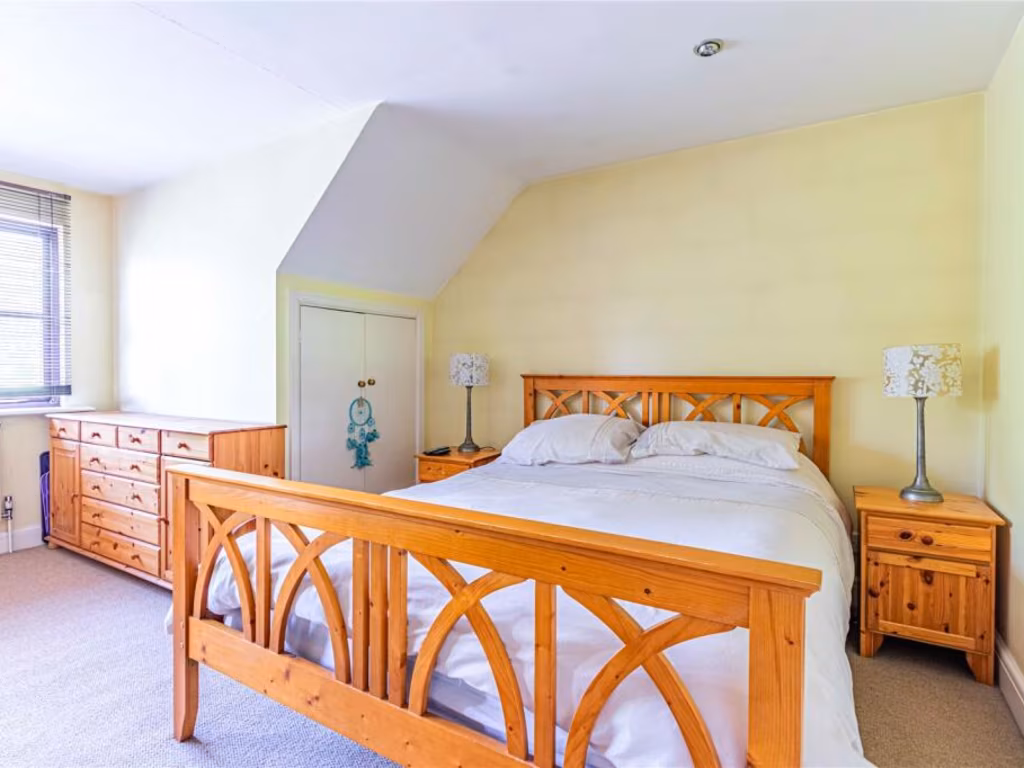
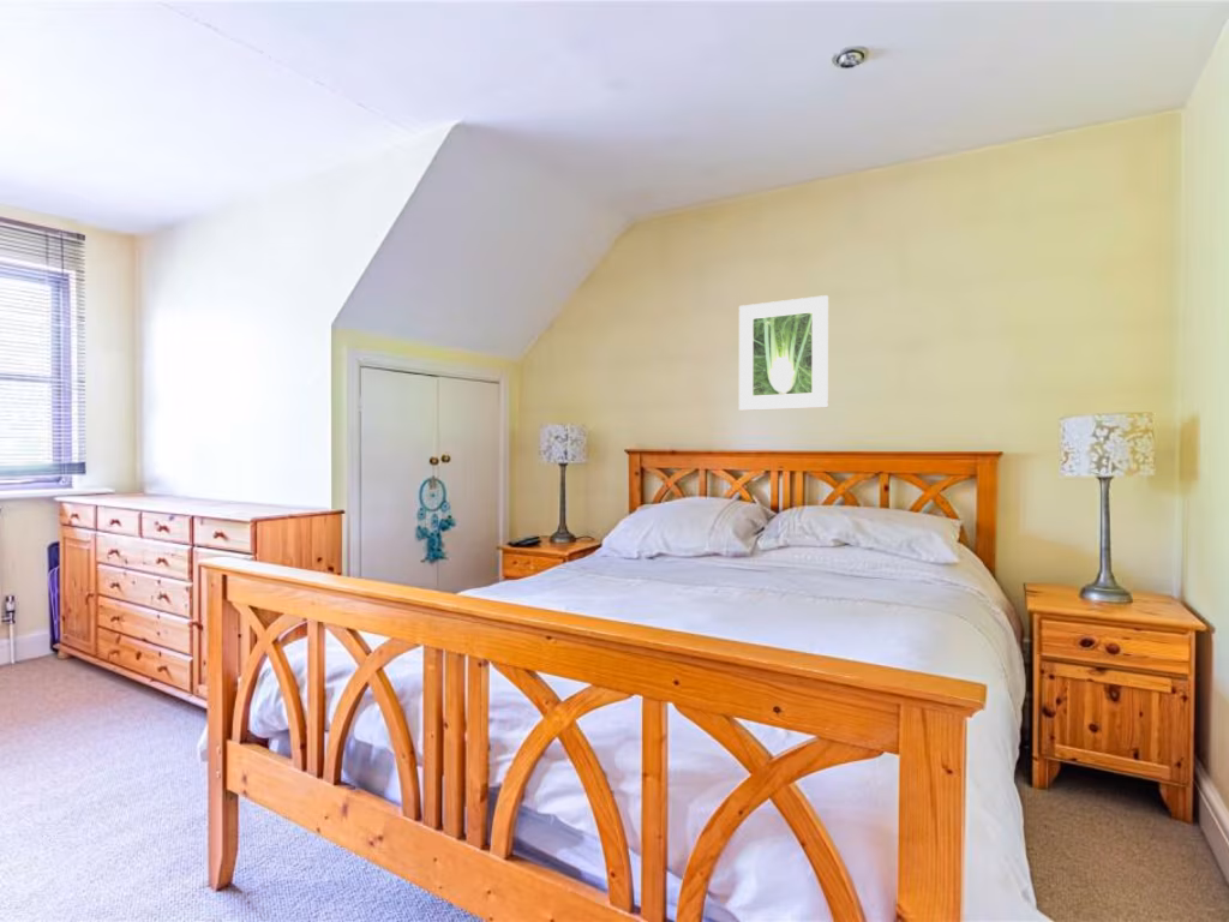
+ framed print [738,294,829,412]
